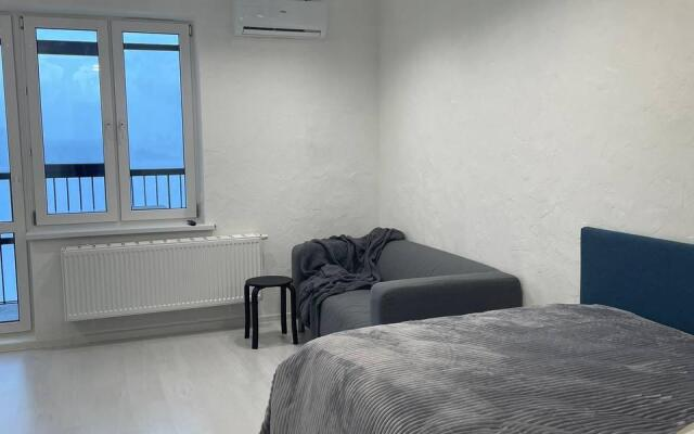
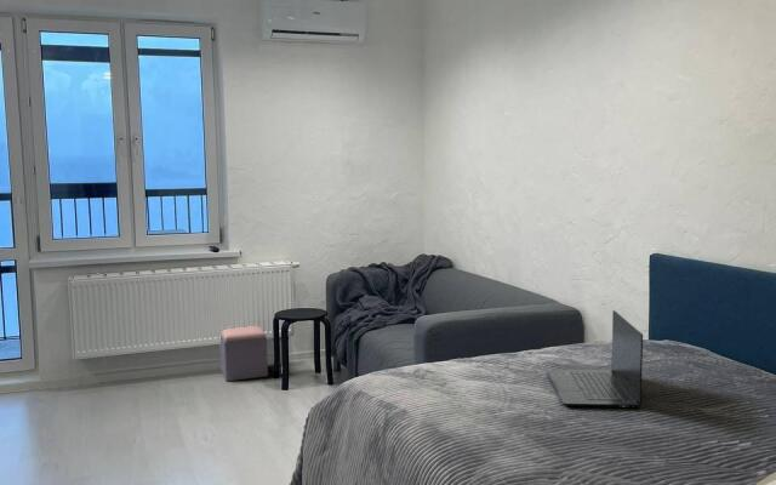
+ laptop [546,309,644,409]
+ footstool [218,325,269,382]
